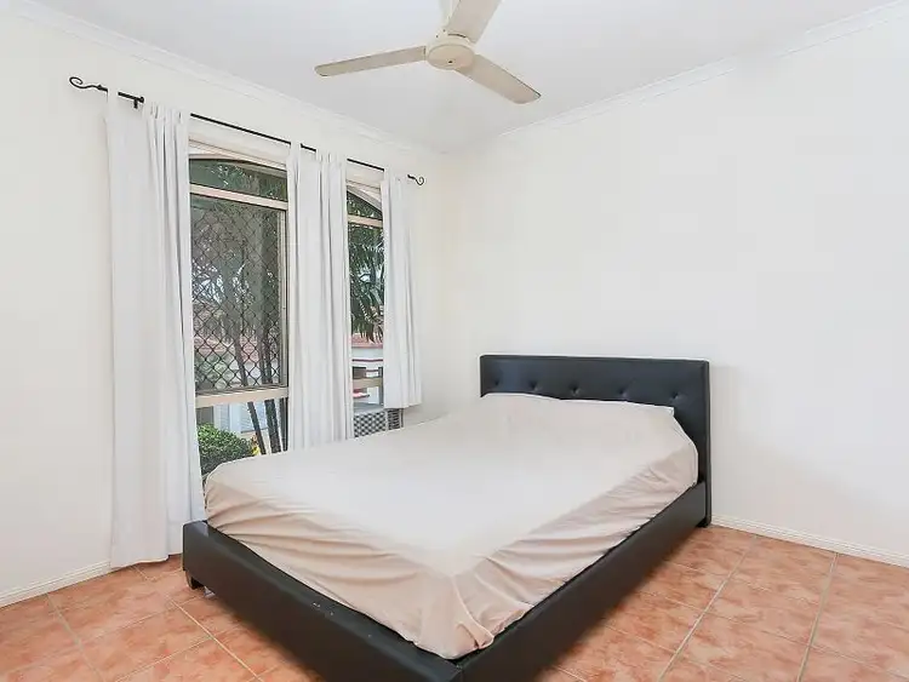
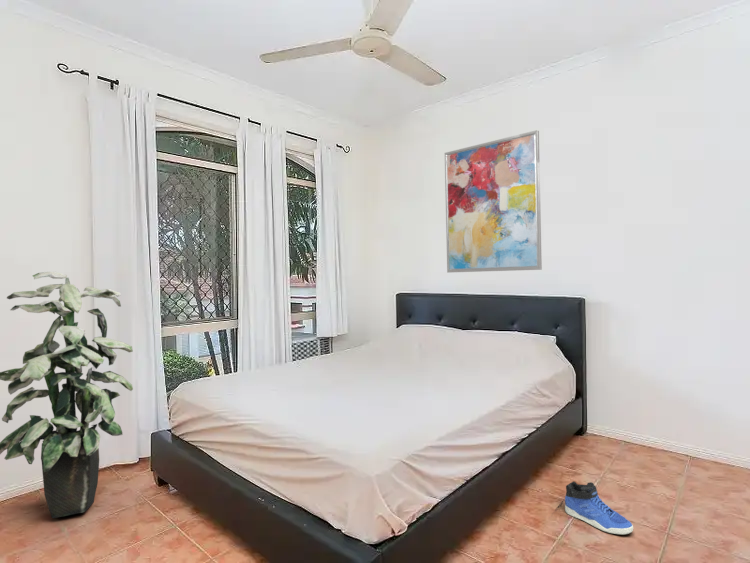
+ sneaker [564,480,634,535]
+ wall art [444,129,543,274]
+ indoor plant [0,271,134,519]
